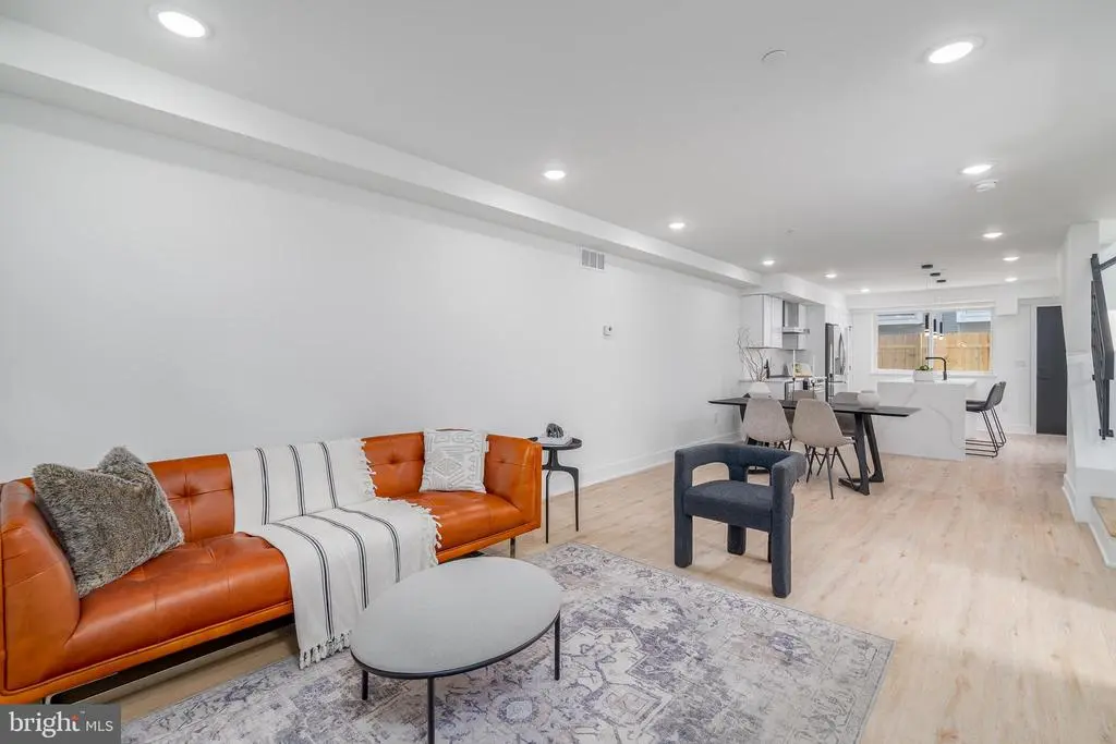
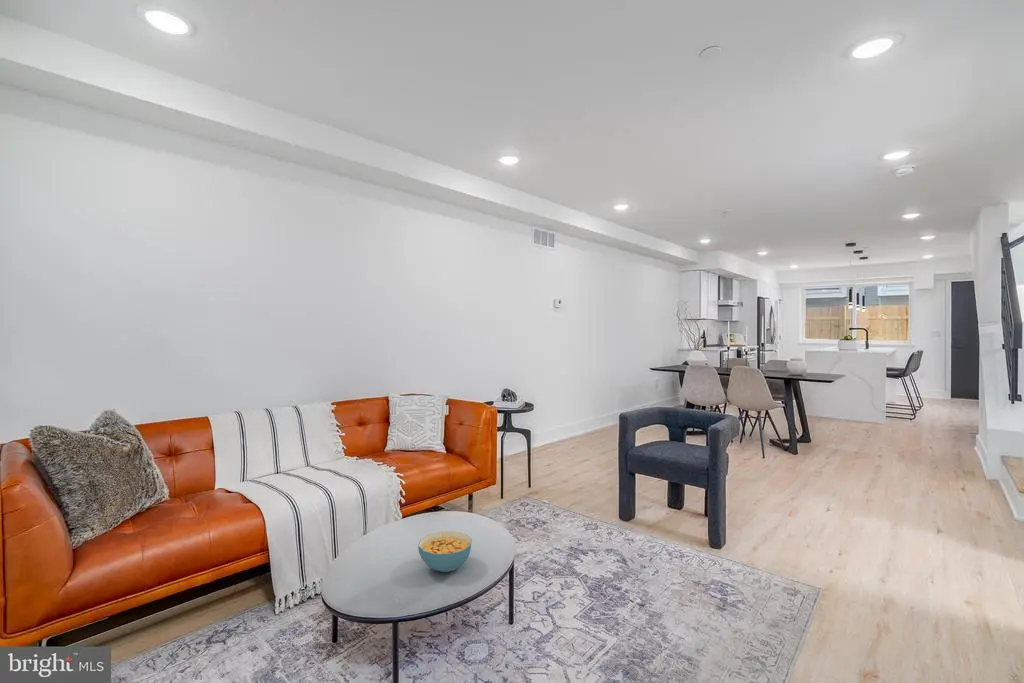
+ cereal bowl [417,530,473,573]
